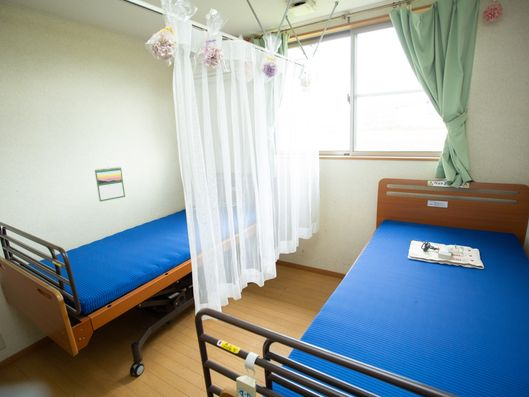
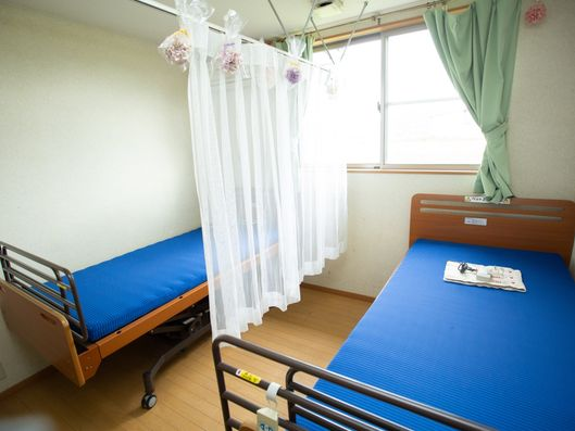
- calendar [94,166,126,203]
